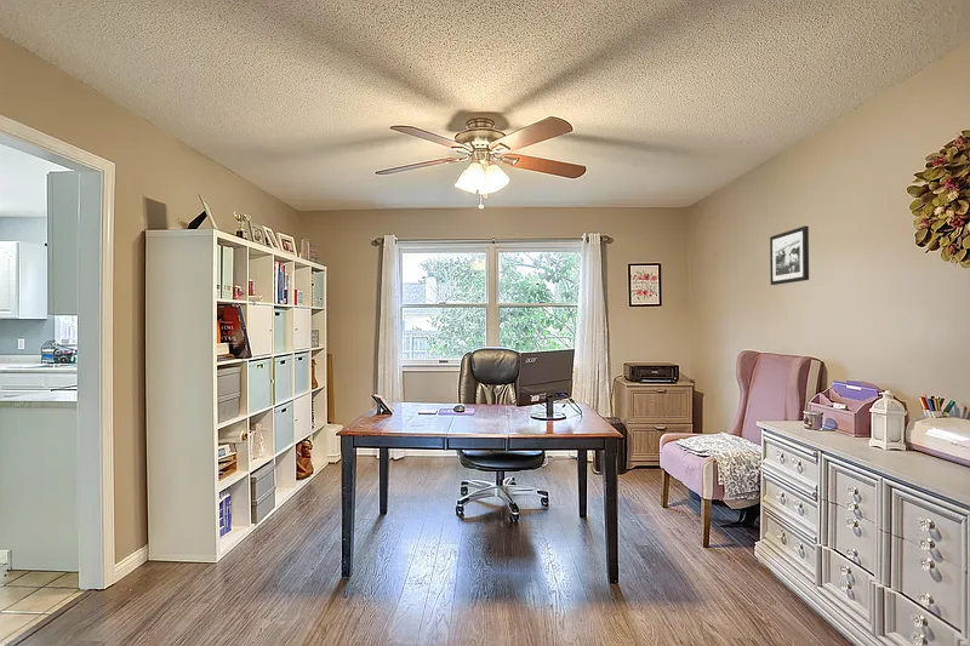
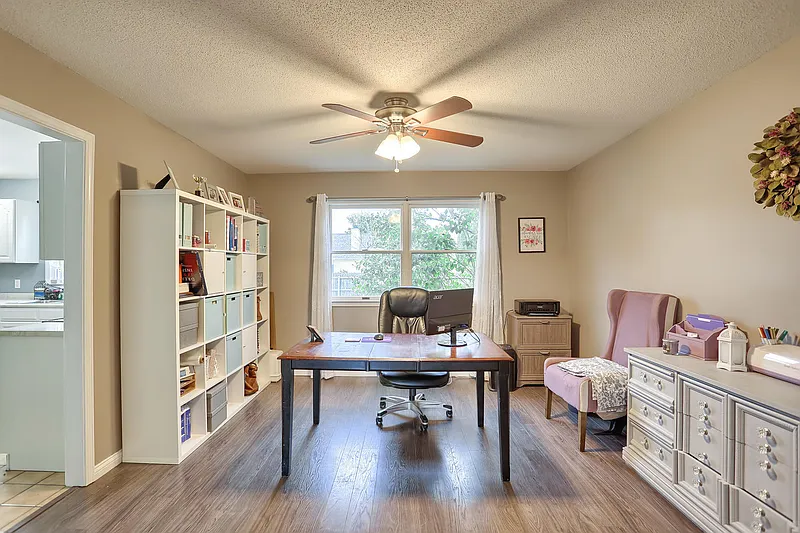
- picture frame [769,225,810,286]
